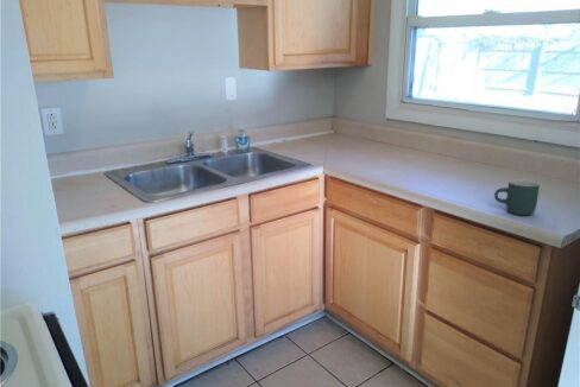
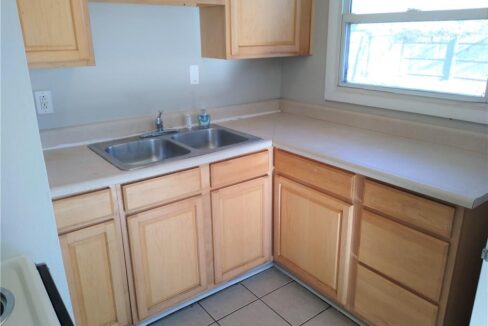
- mug [493,178,541,216]
